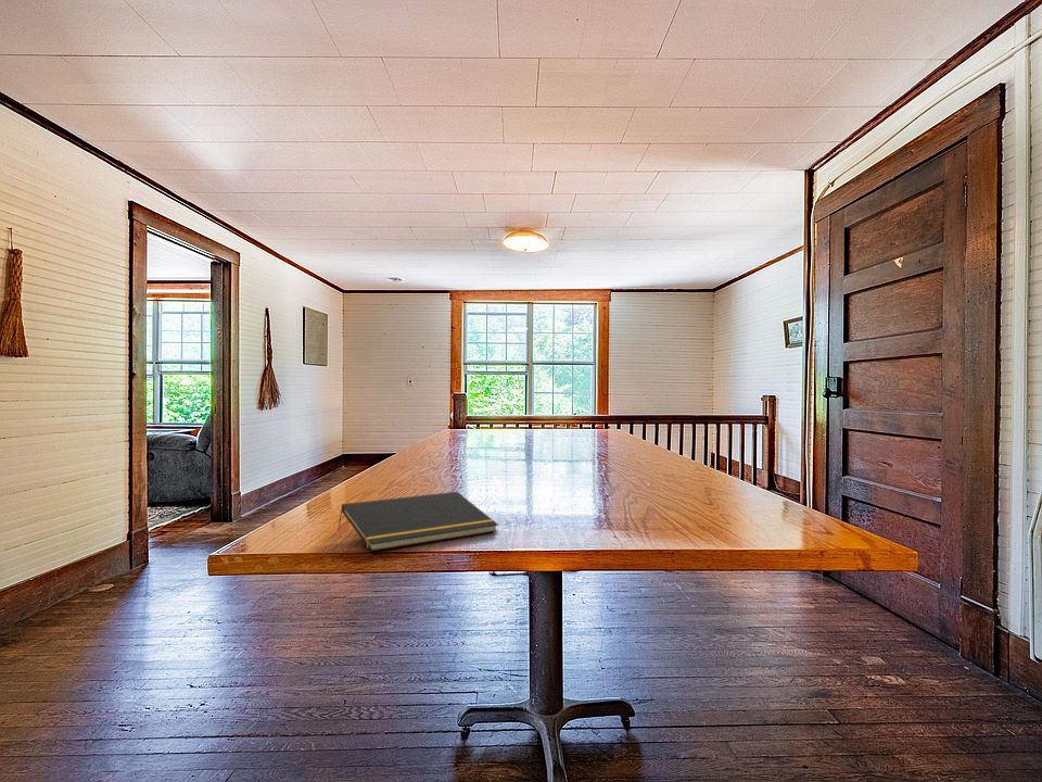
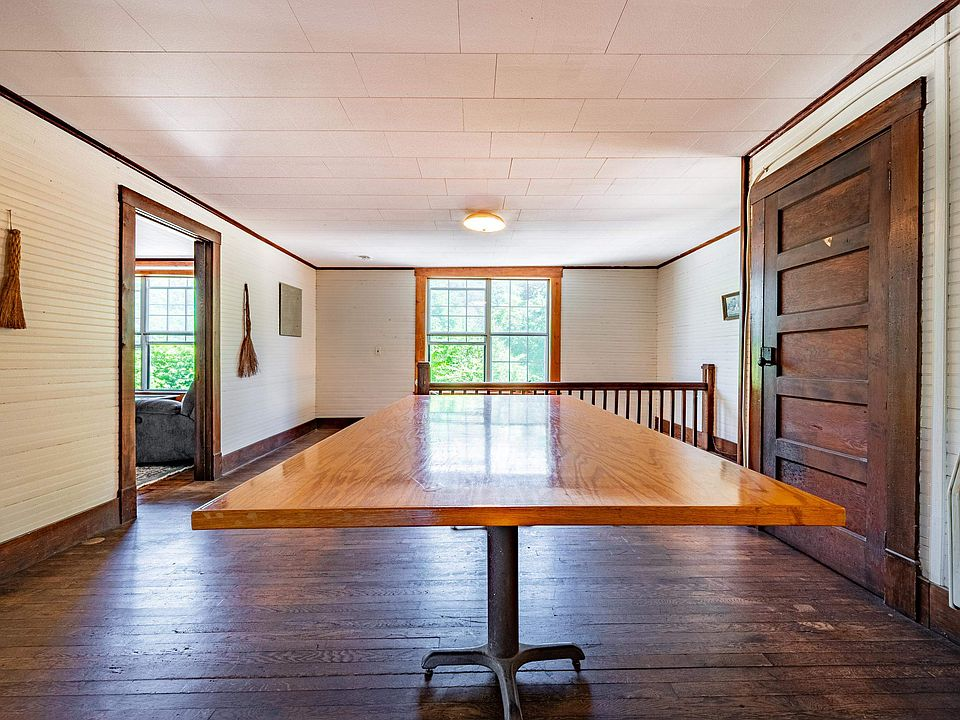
- notepad [336,491,499,553]
